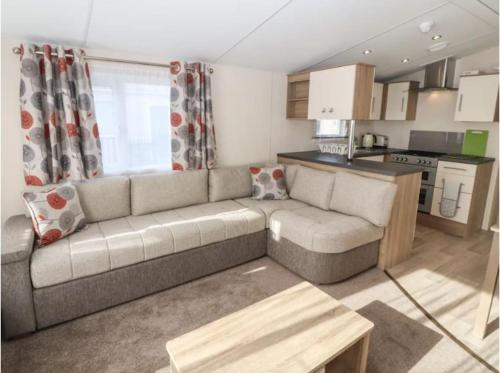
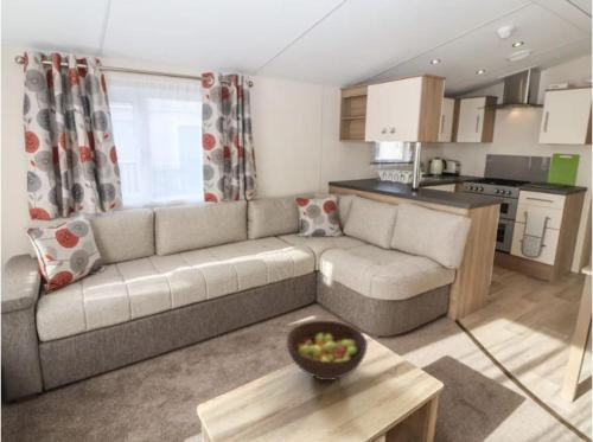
+ fruit bowl [286,320,369,382]
